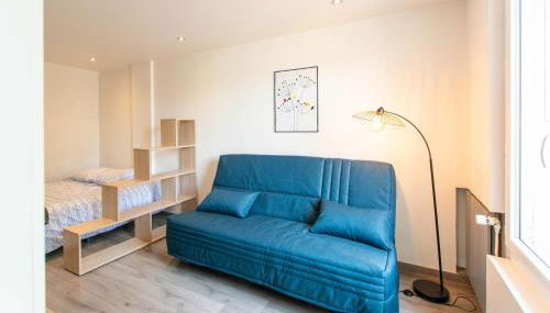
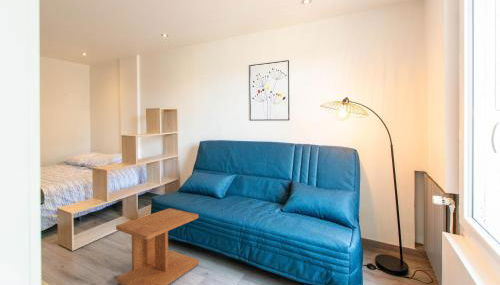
+ side table [115,207,200,285]
